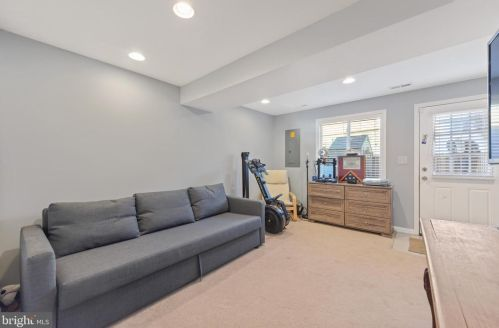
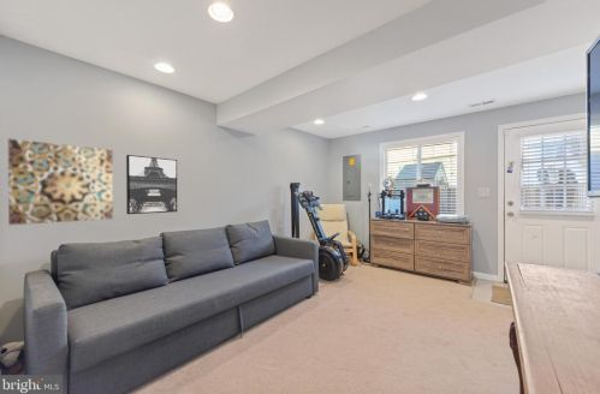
+ wall art [125,154,178,215]
+ wall art [7,137,114,226]
